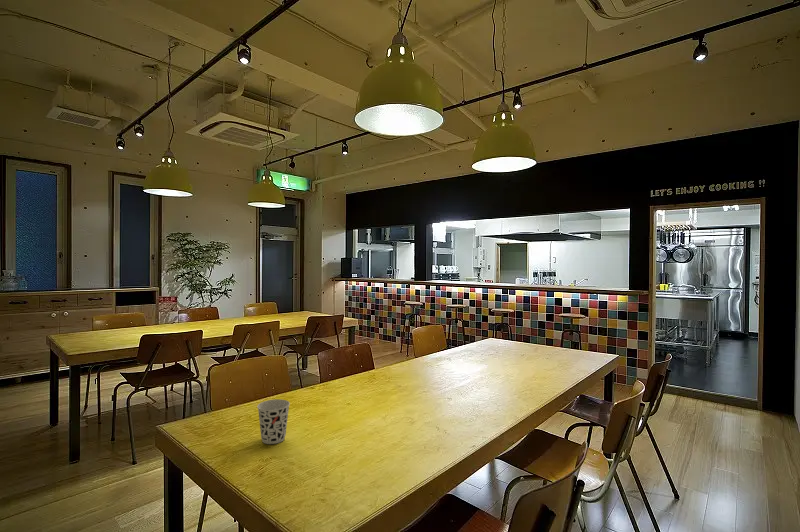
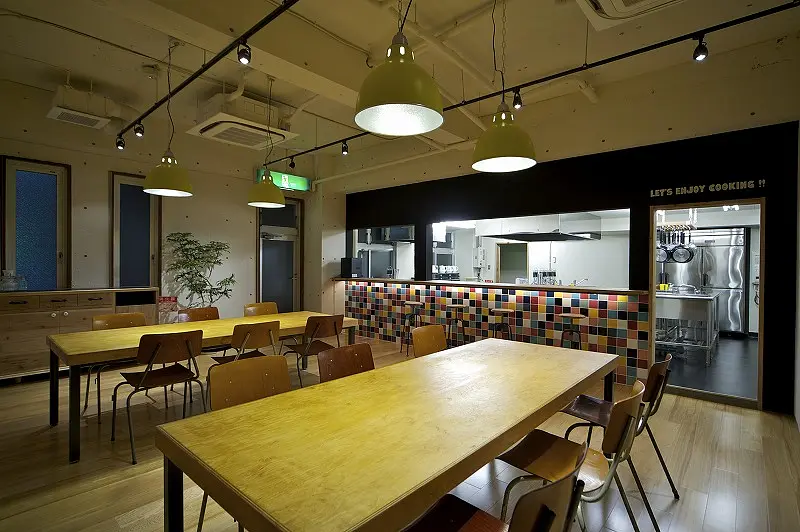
- cup [256,398,291,445]
